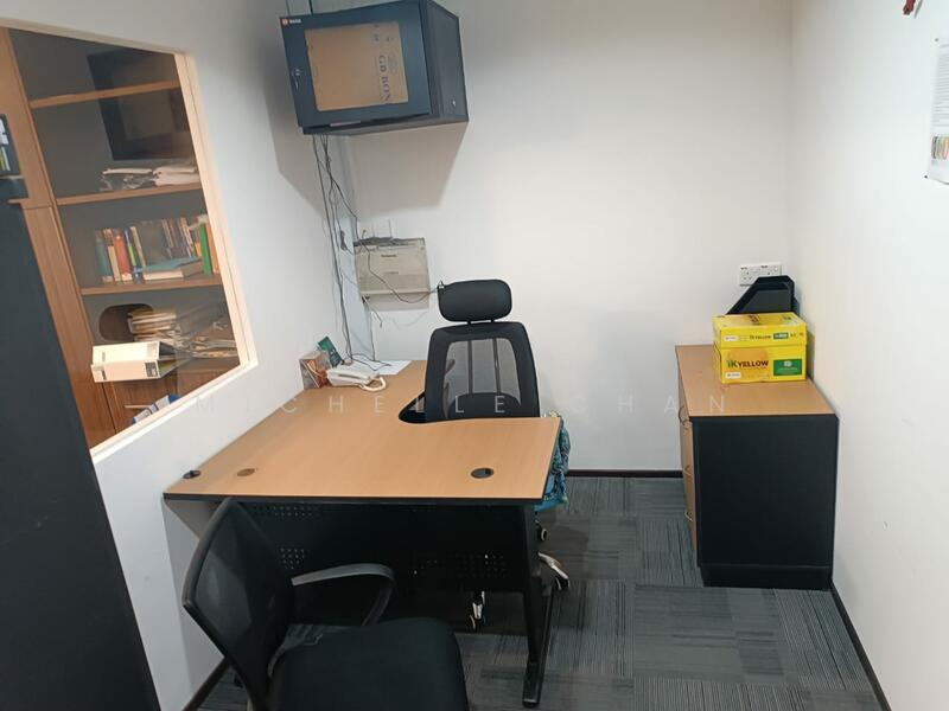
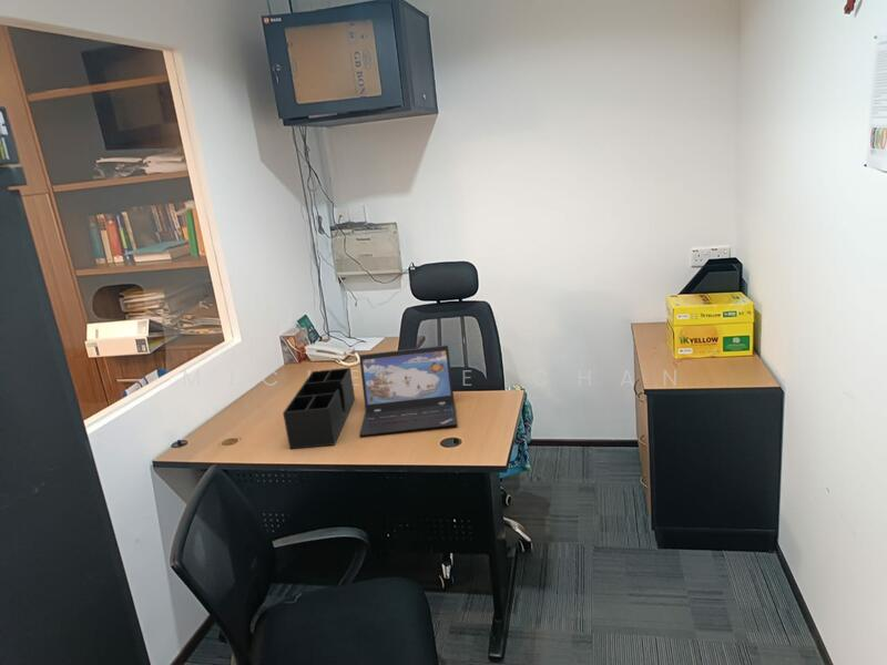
+ laptop [358,344,458,437]
+ desk organizer [282,367,356,450]
